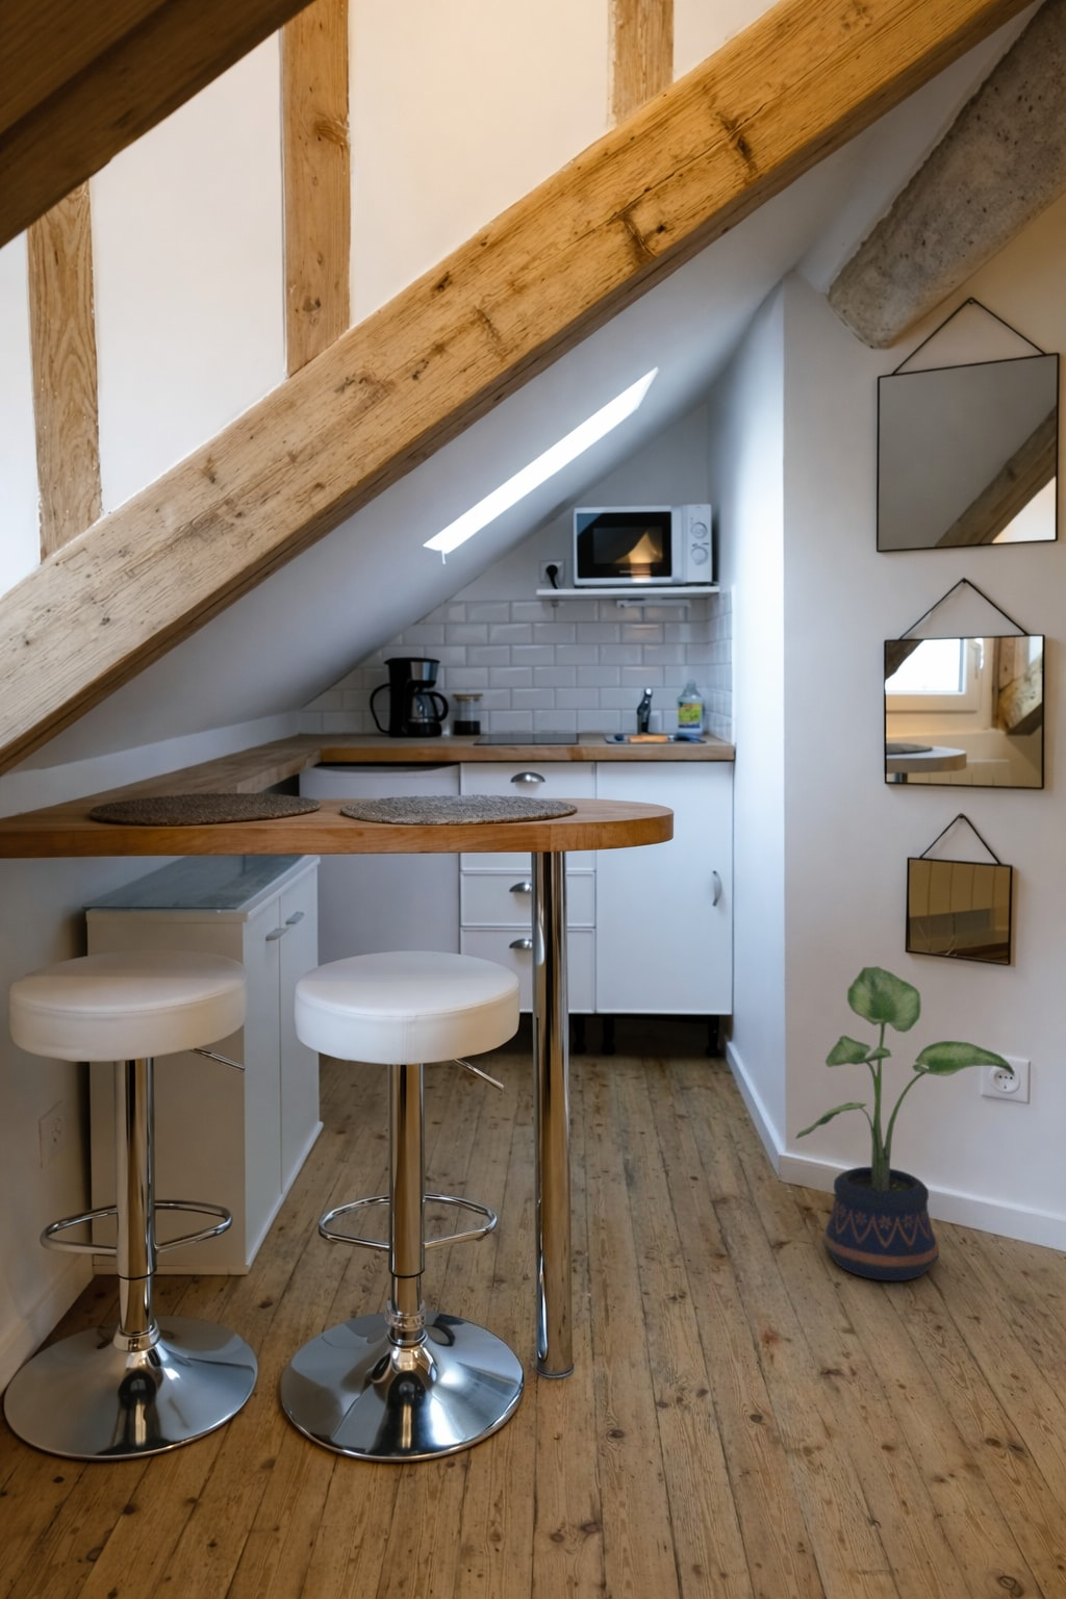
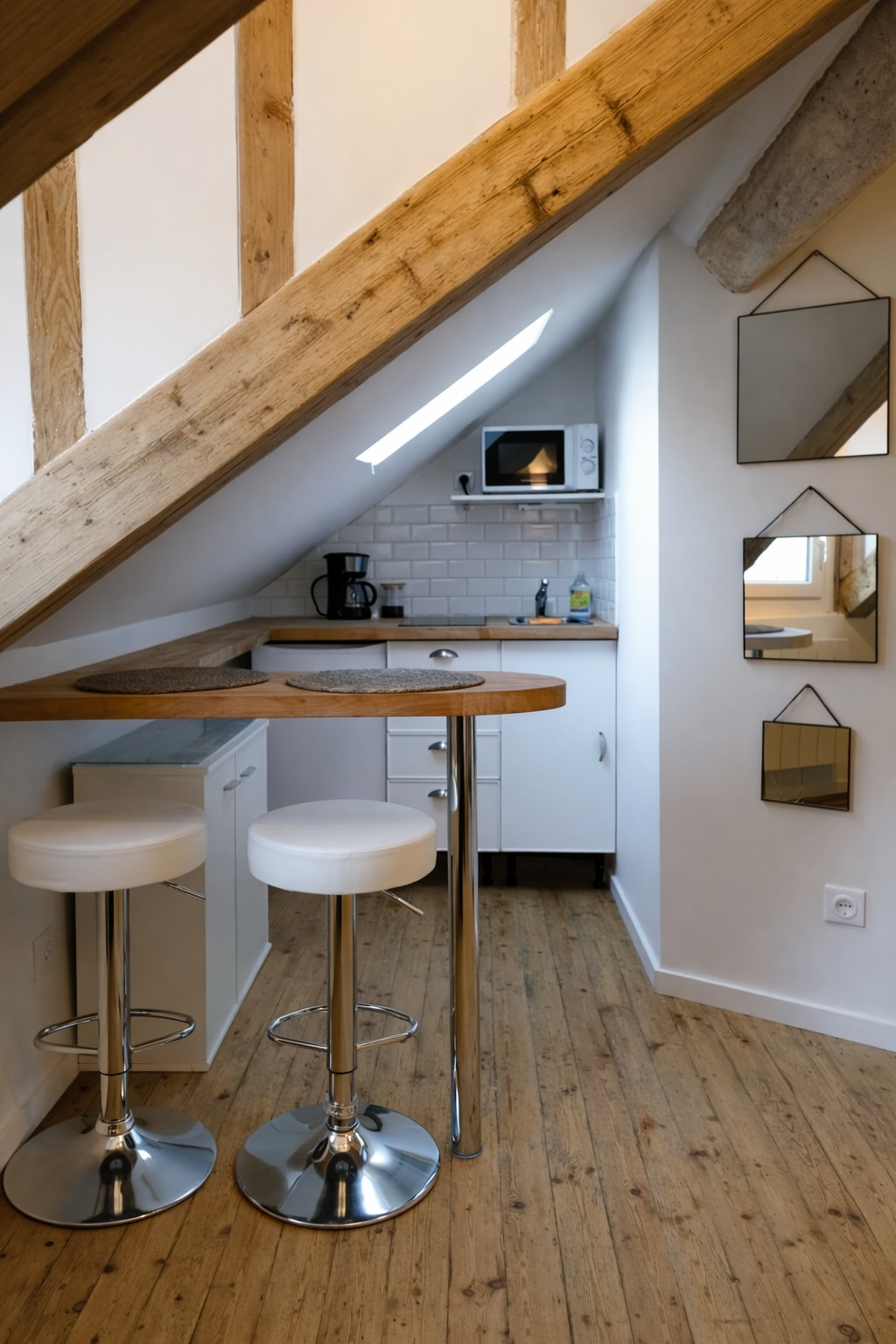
- potted plant [795,965,1016,1281]
